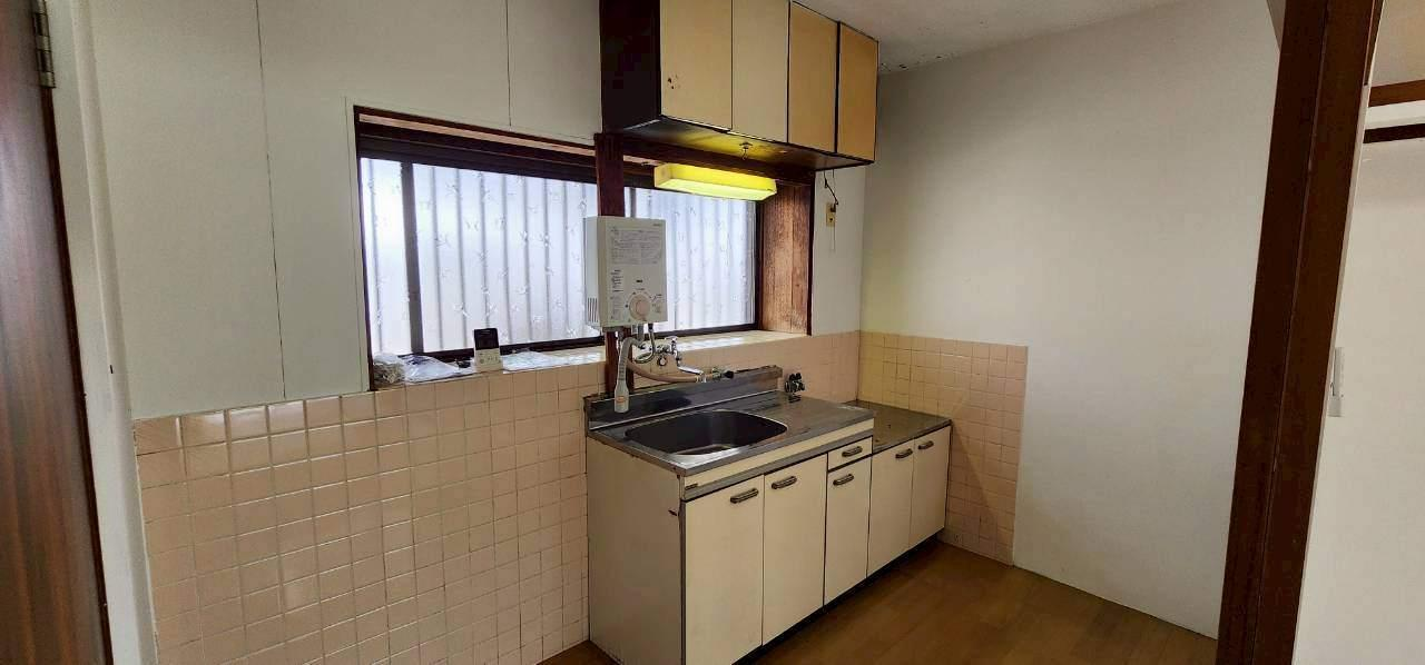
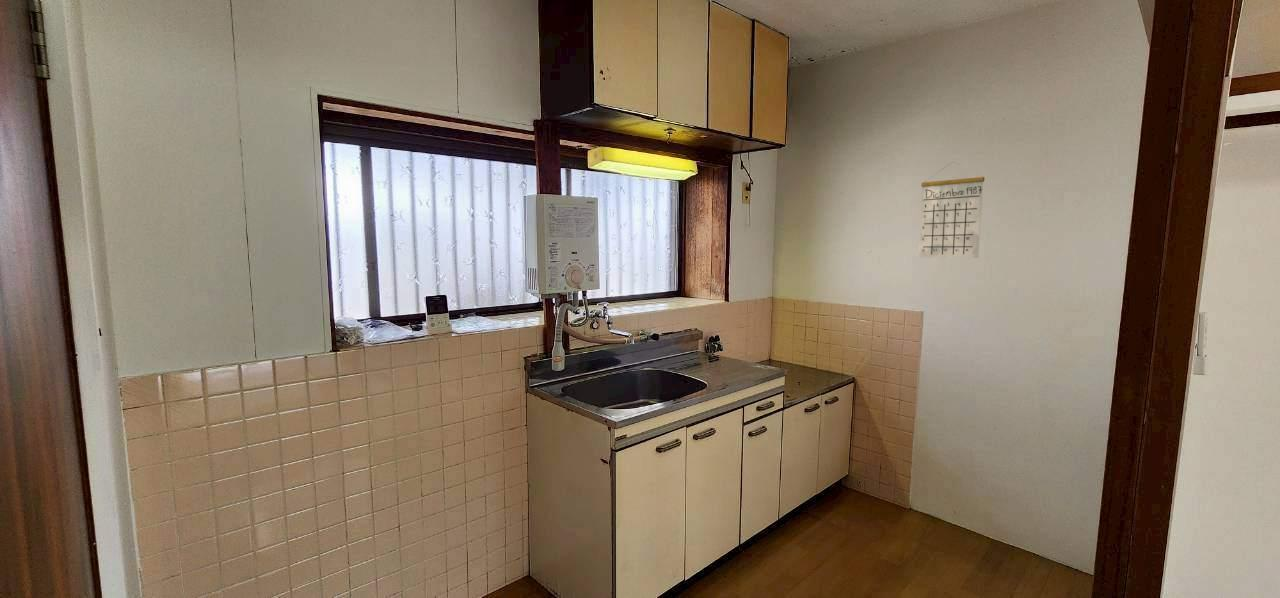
+ calendar [917,160,985,259]
